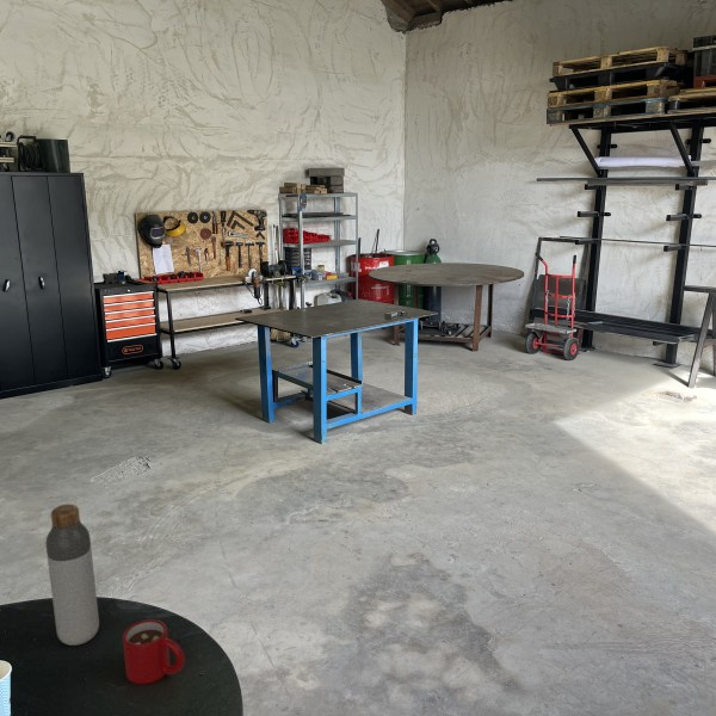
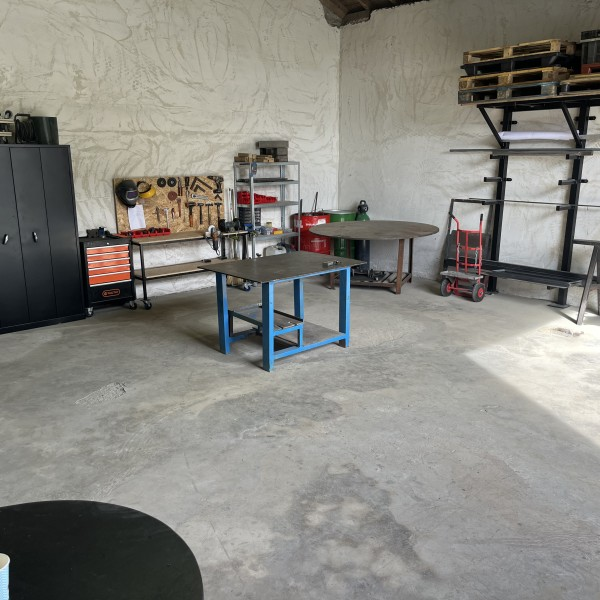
- mug [122,618,186,685]
- bottle [45,504,100,647]
